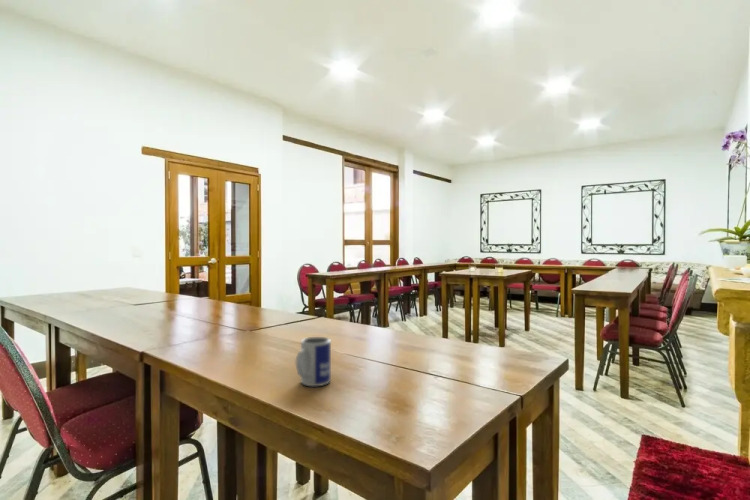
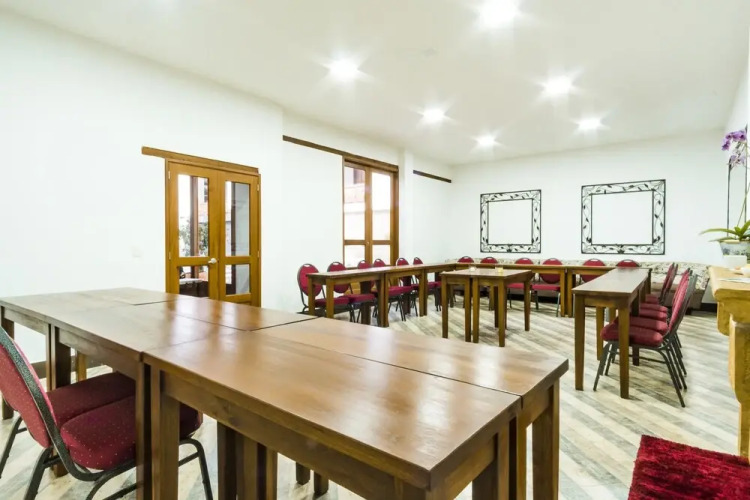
- mug [295,336,332,387]
